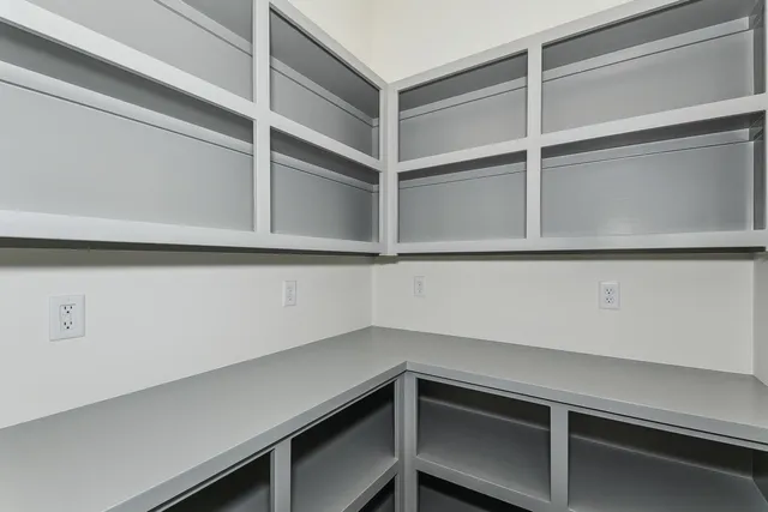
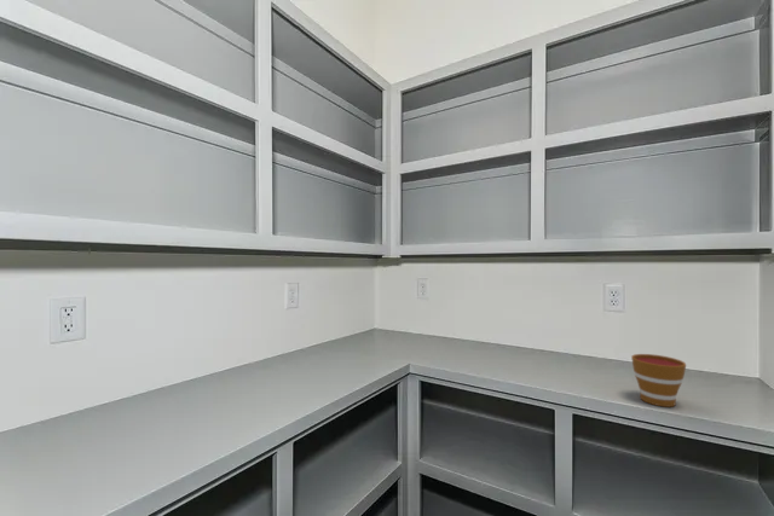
+ cup [630,353,687,408]
